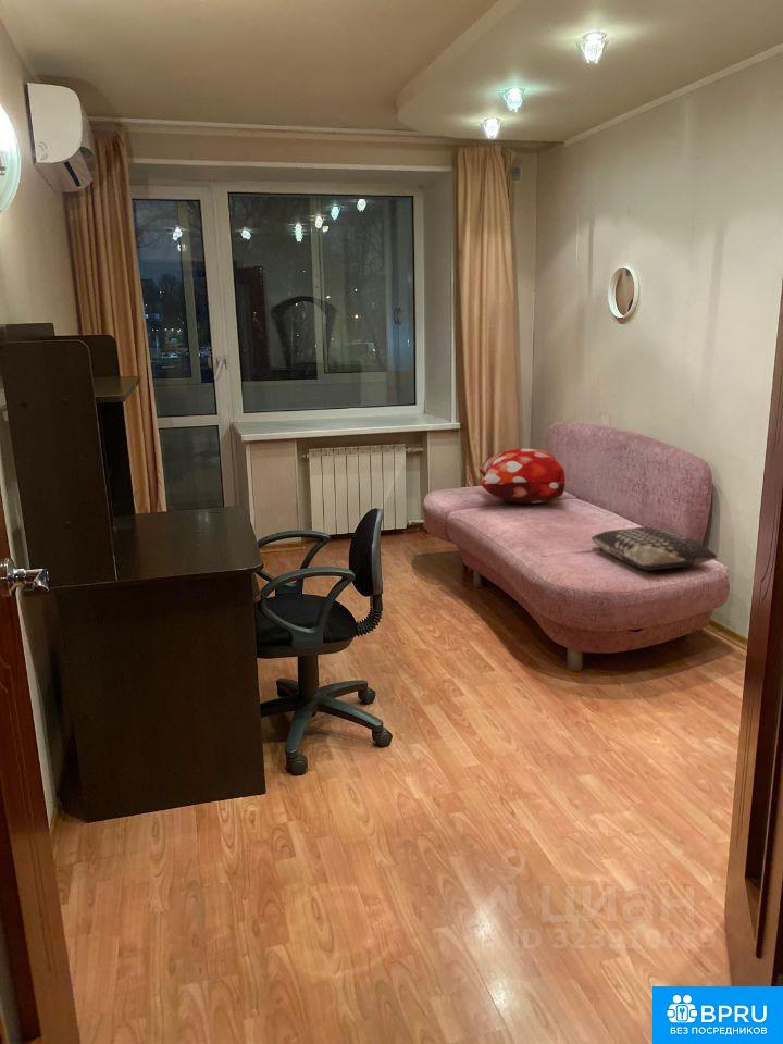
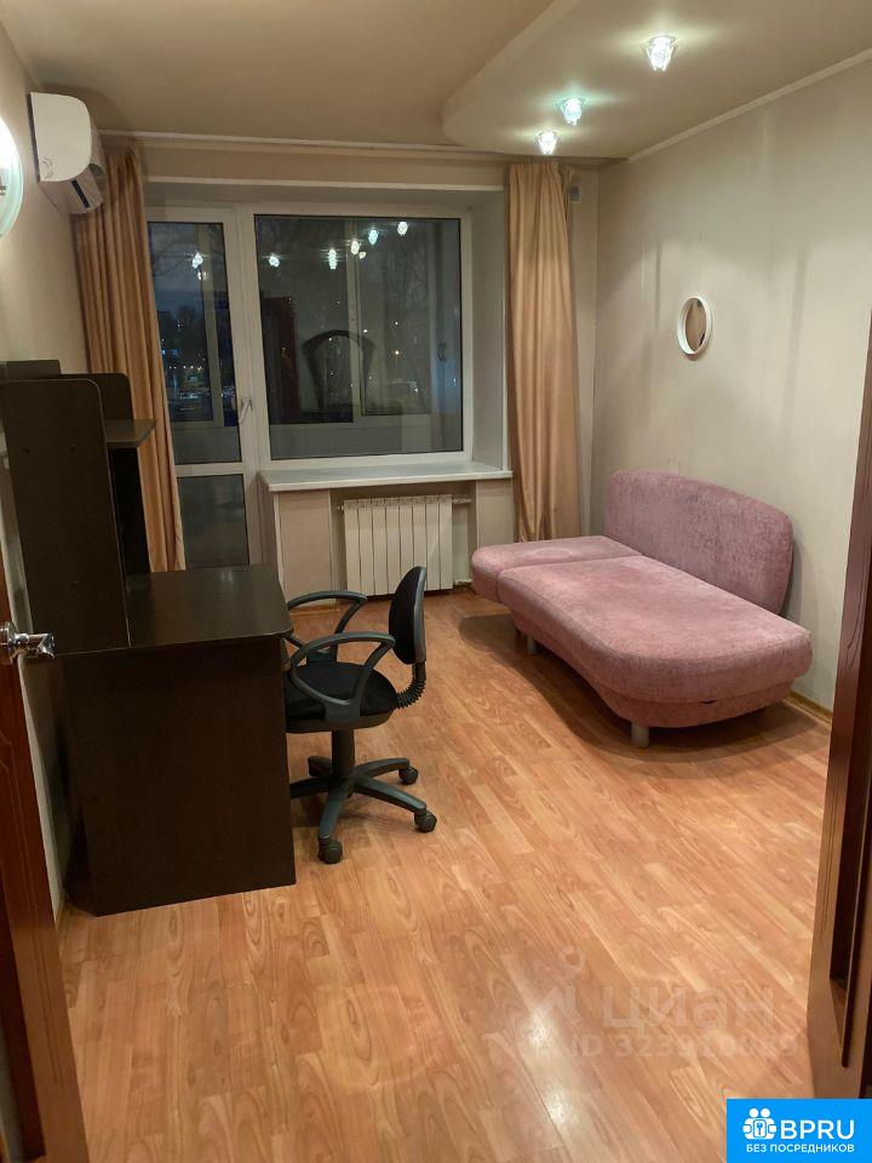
- decorative pillow [477,447,567,505]
- cushion [591,526,718,572]
